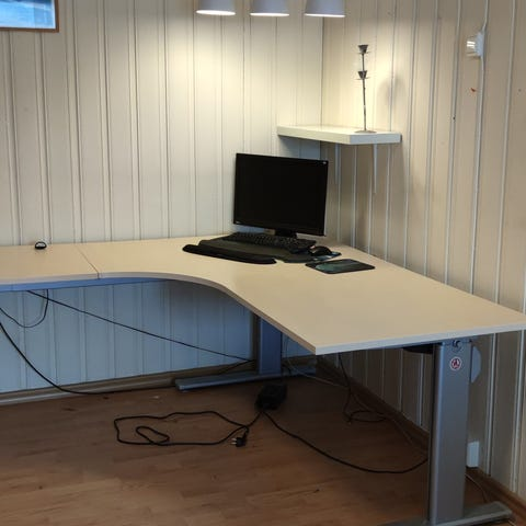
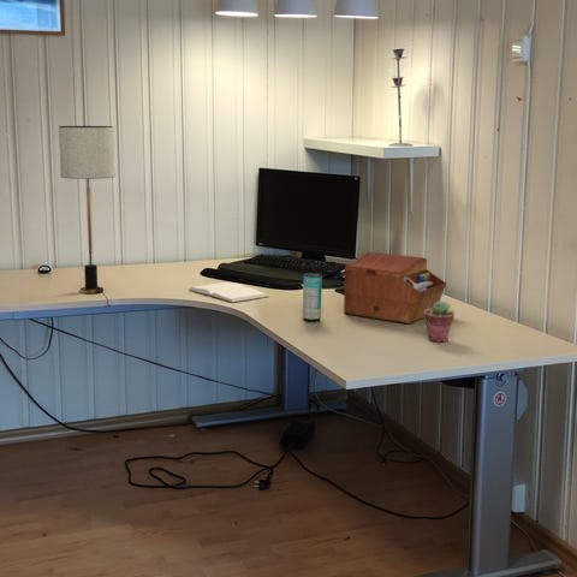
+ book [188,281,269,303]
+ potted succulent [423,299,456,344]
+ sewing box [343,251,447,325]
+ table lamp [58,125,117,295]
+ beverage can [302,272,323,322]
